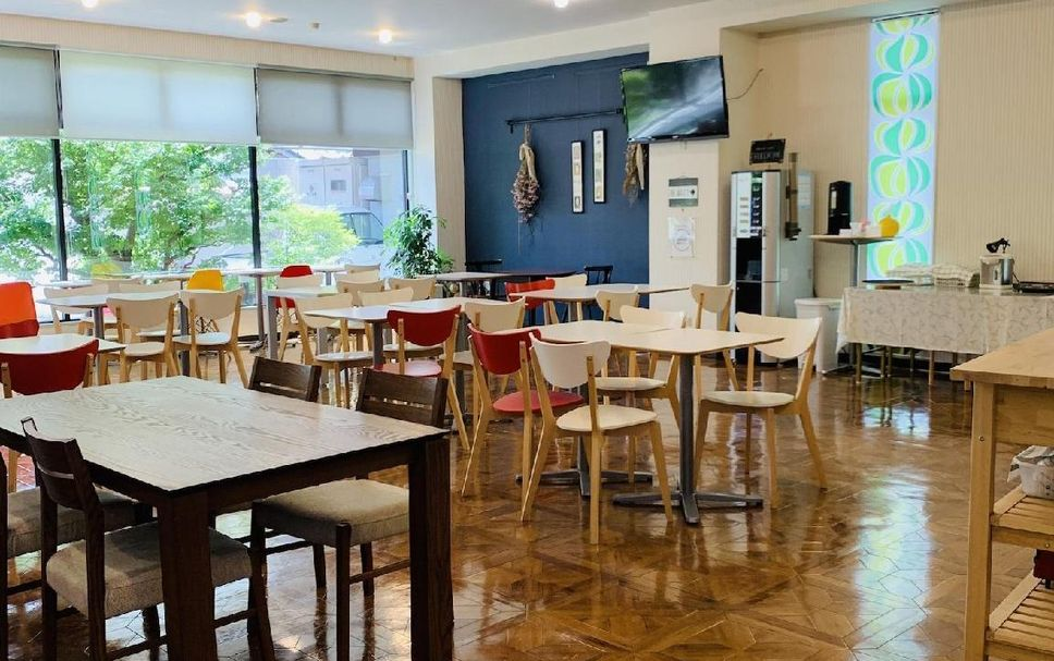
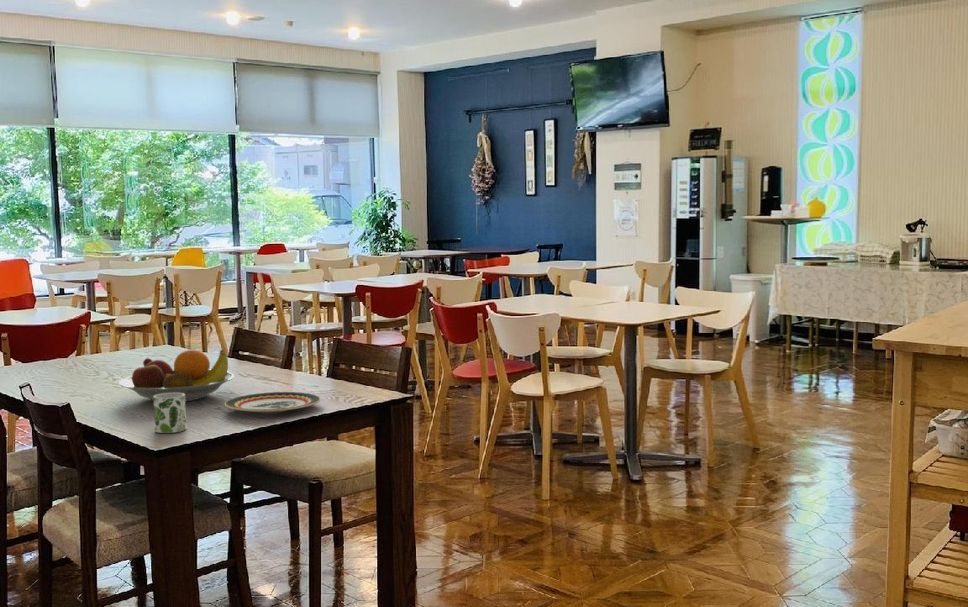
+ mug [153,393,187,434]
+ fruit bowl [118,349,236,402]
+ plate [224,391,322,414]
